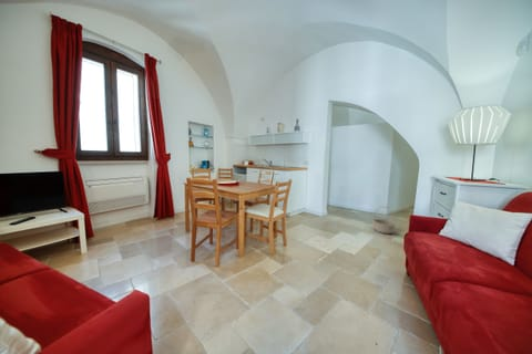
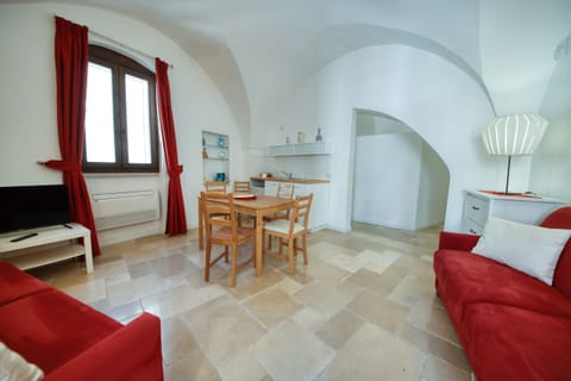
- basket [371,206,397,235]
